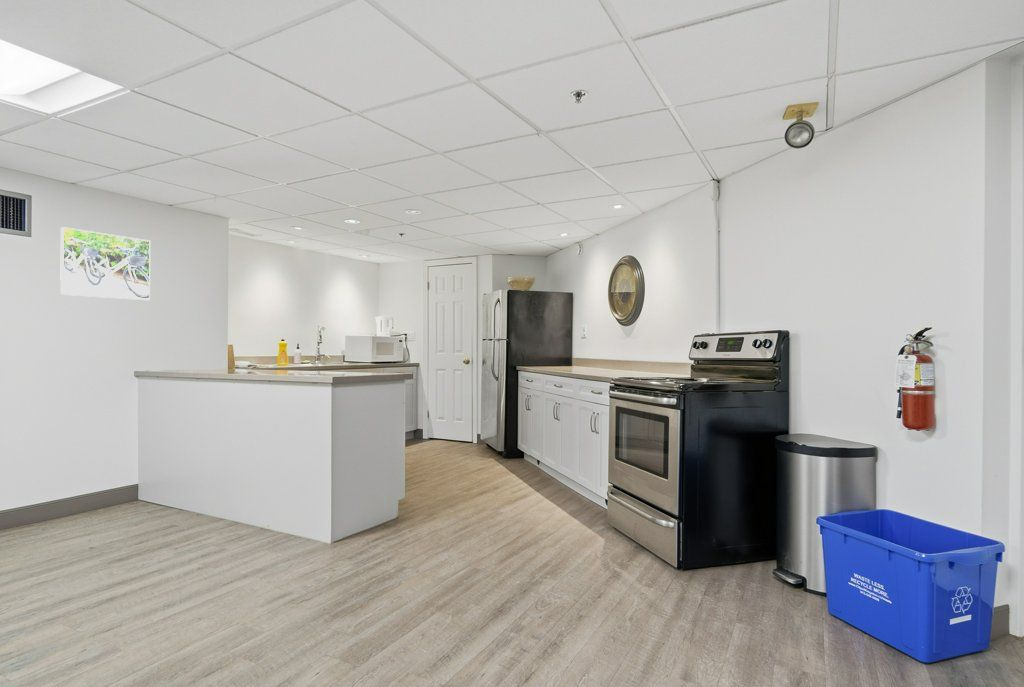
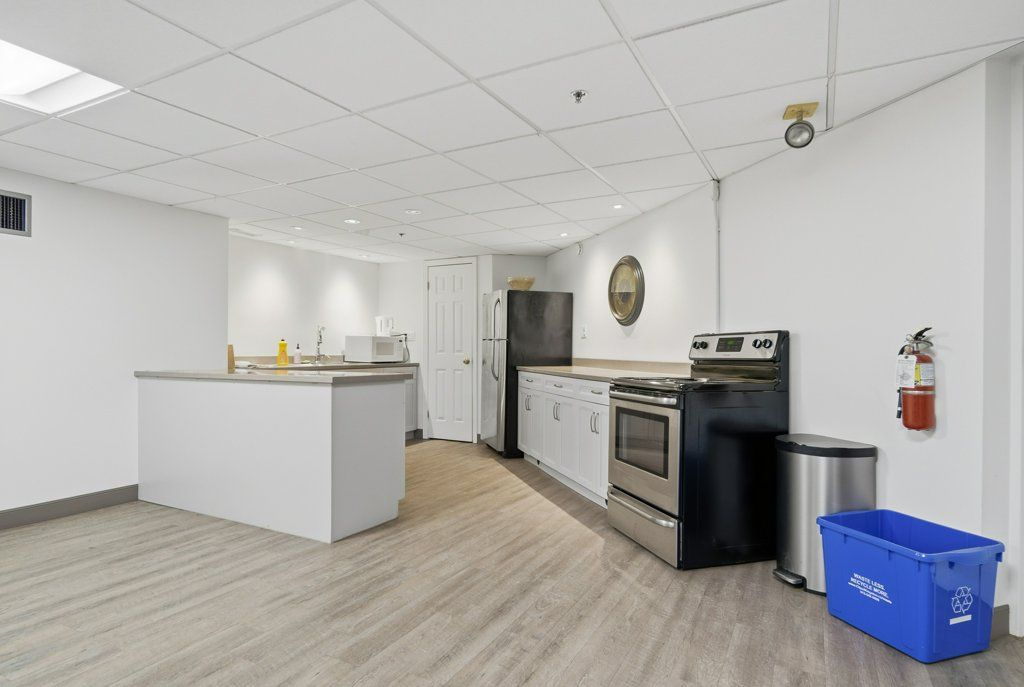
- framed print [59,226,151,301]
